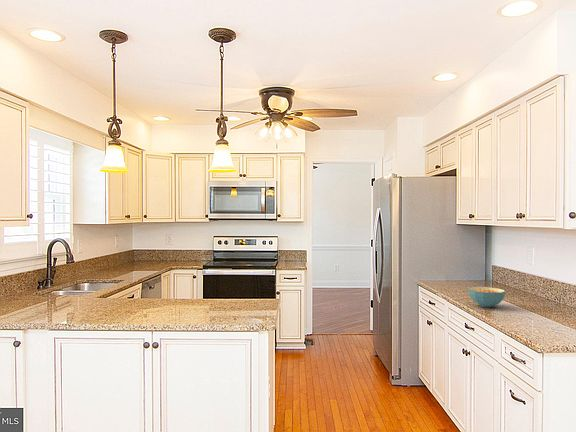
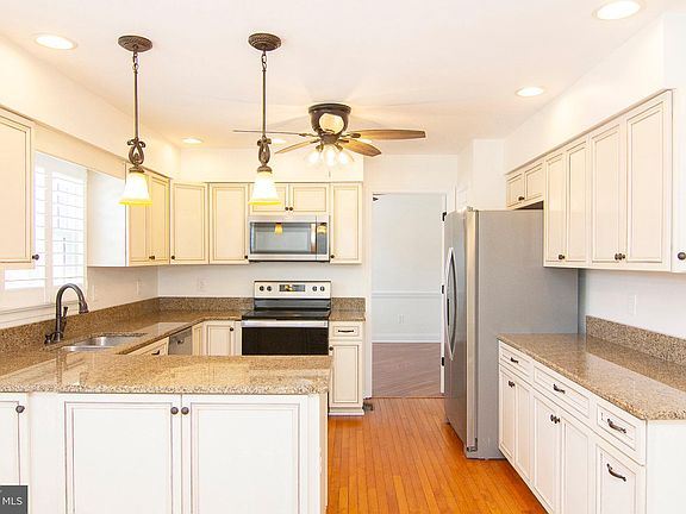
- cereal bowl [468,286,506,308]
